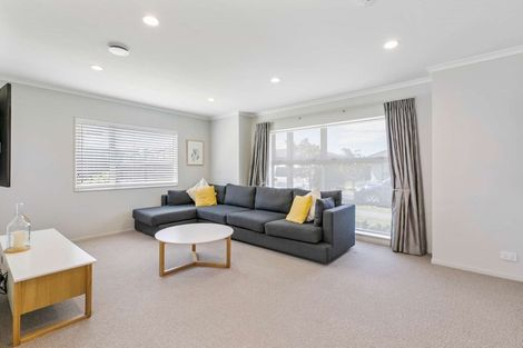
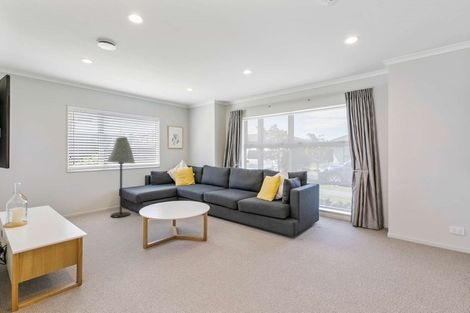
+ floor lamp [106,136,136,218]
